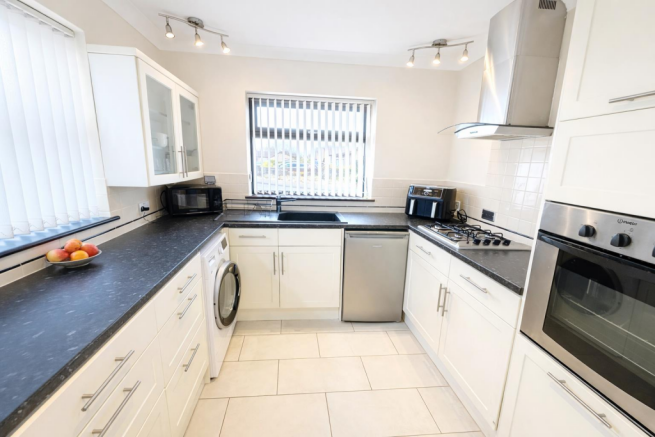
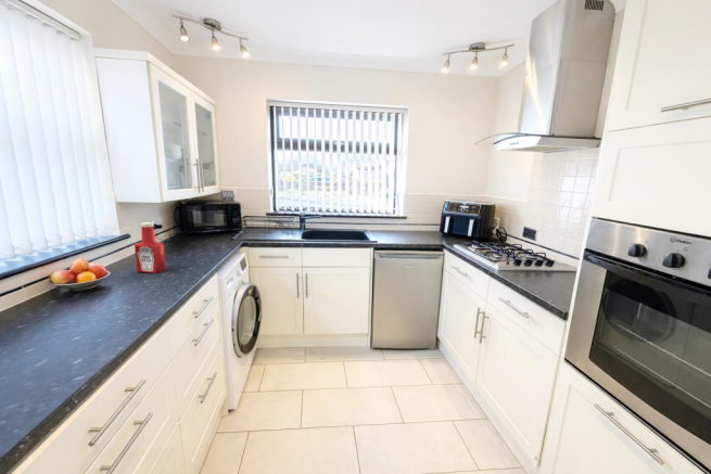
+ soap bottle [134,221,166,274]
